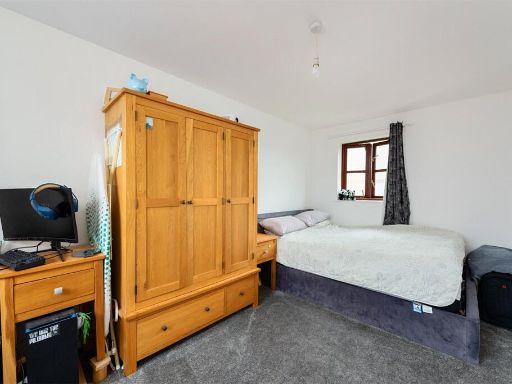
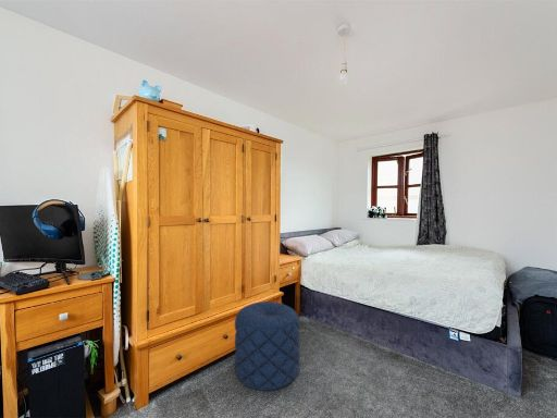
+ pouf [234,300,301,392]
